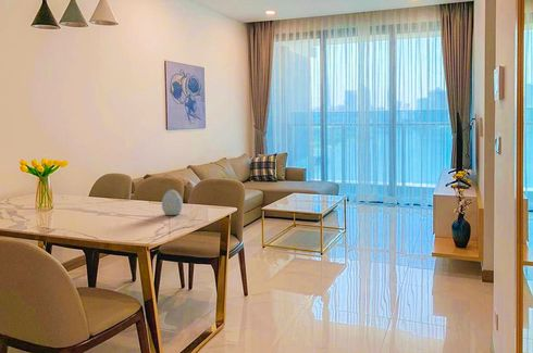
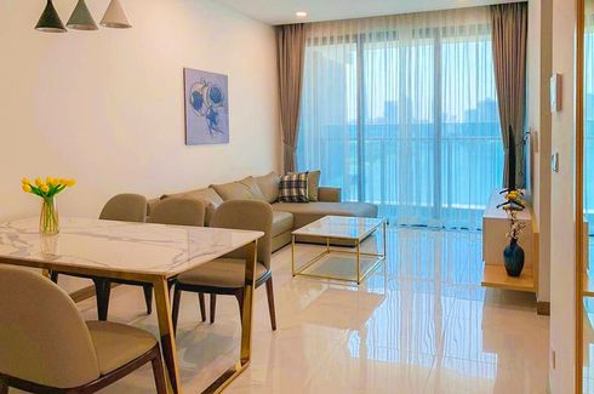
- decorative egg [161,189,184,216]
